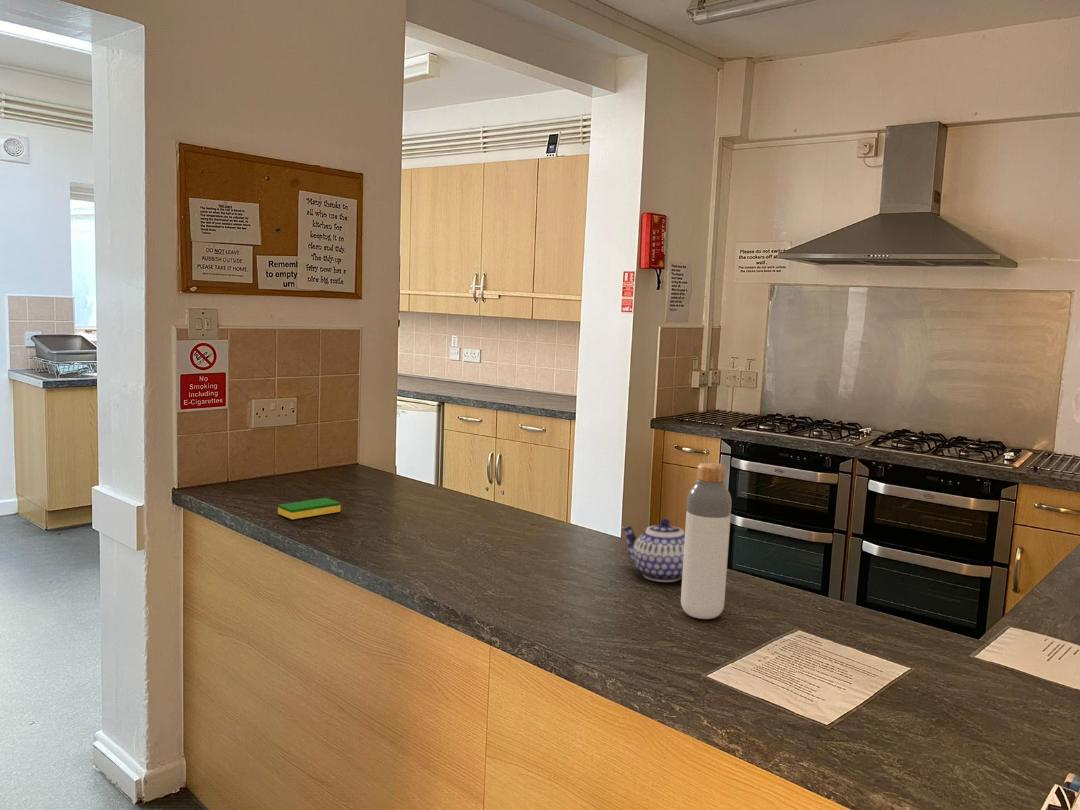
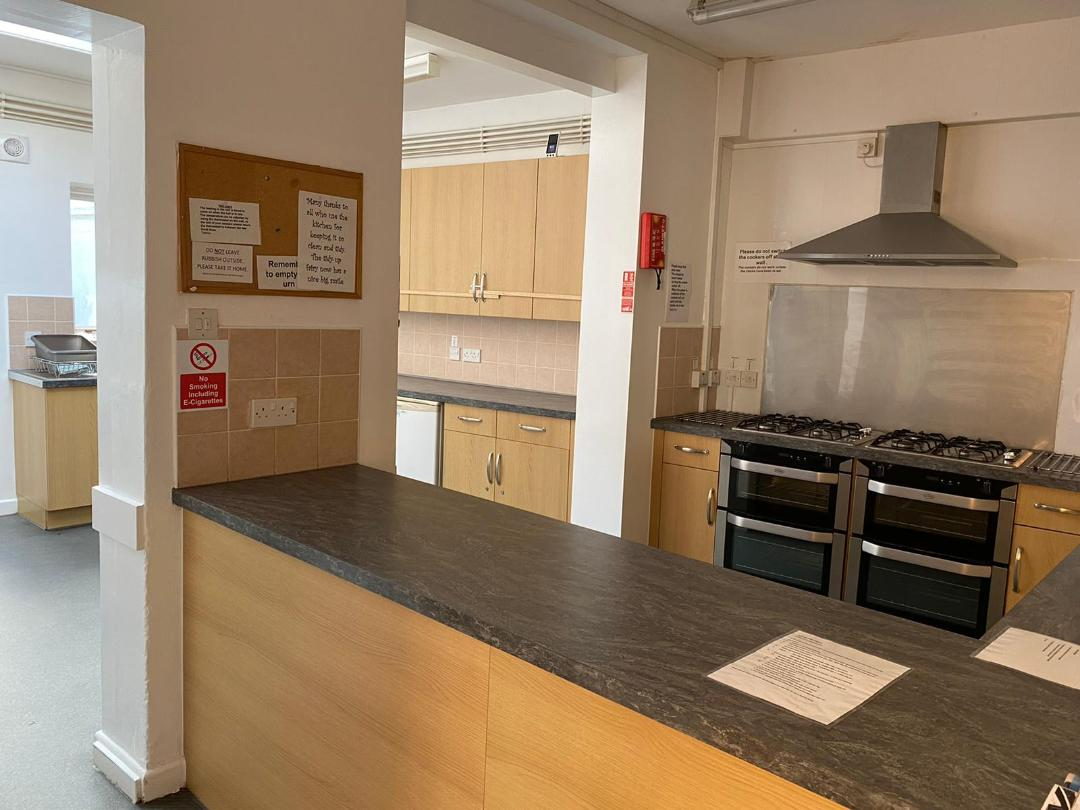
- dish sponge [277,497,341,520]
- bottle [680,461,732,620]
- teapot [620,518,685,583]
